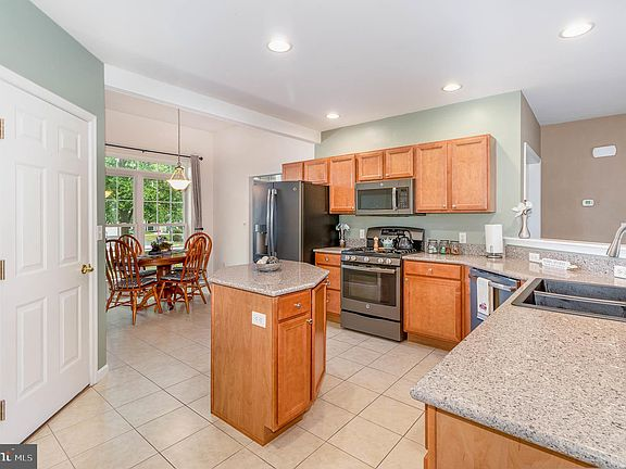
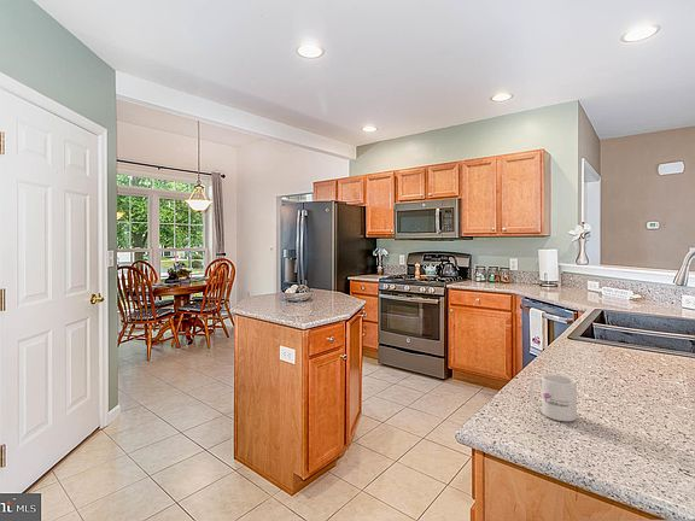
+ mug [528,374,578,422]
